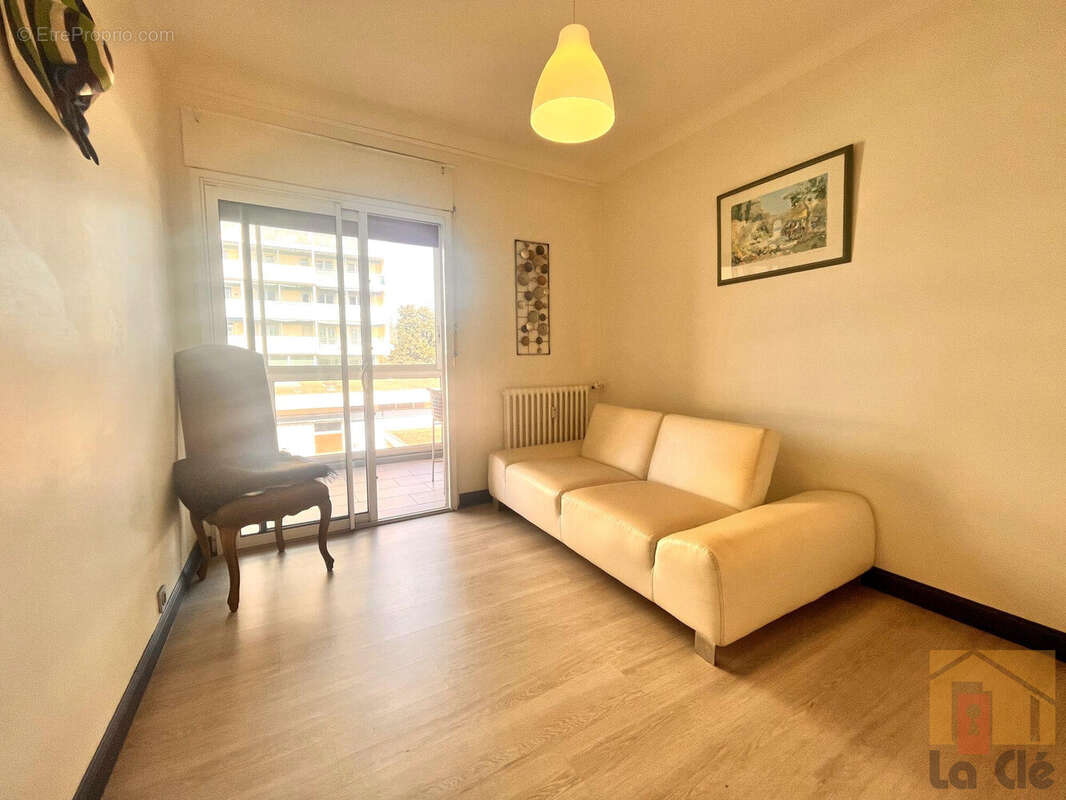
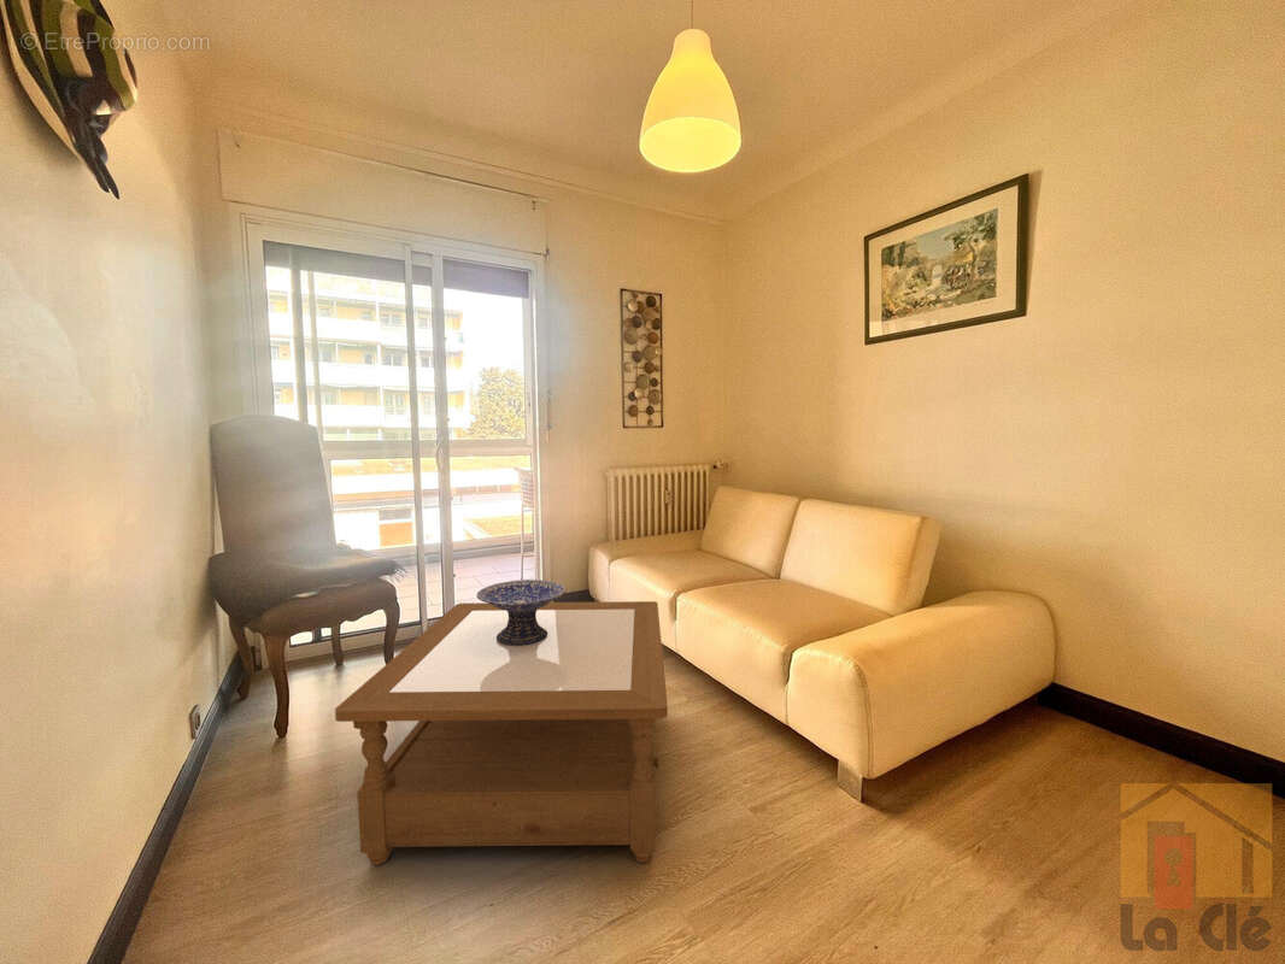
+ coffee table [334,600,669,866]
+ decorative bowl [475,578,567,646]
